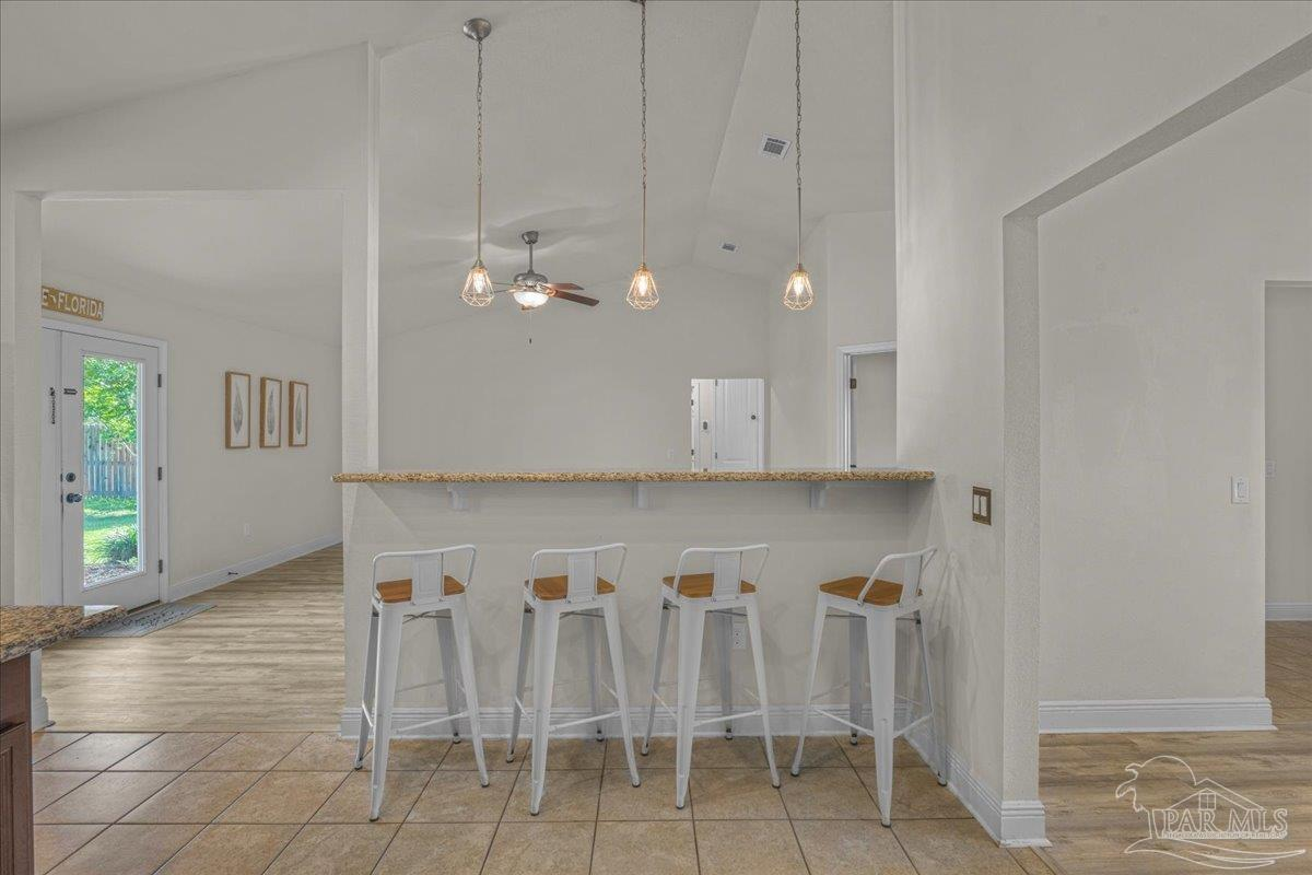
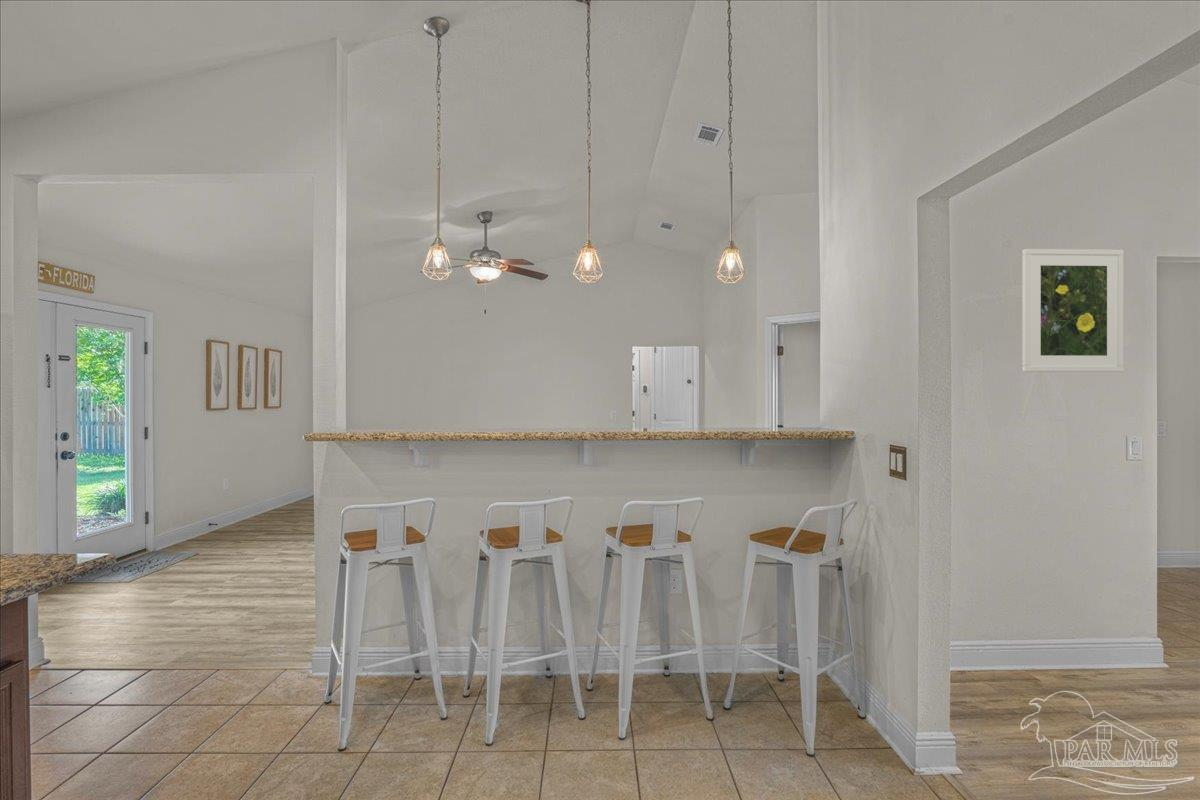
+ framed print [1021,248,1124,373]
